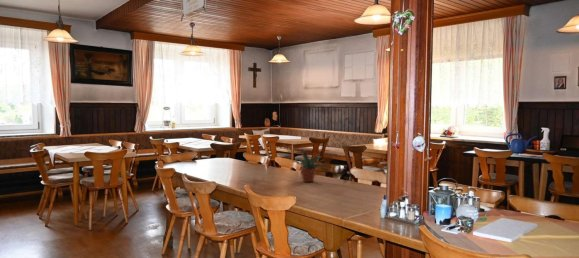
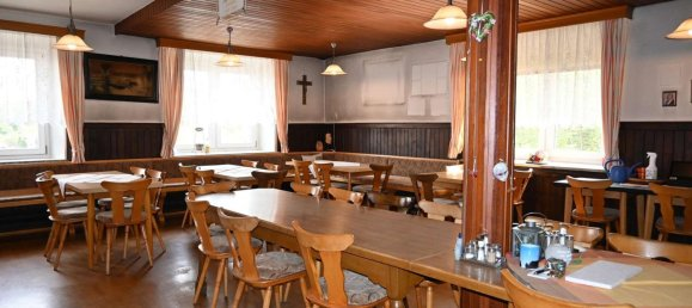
- potted plant [290,150,328,183]
